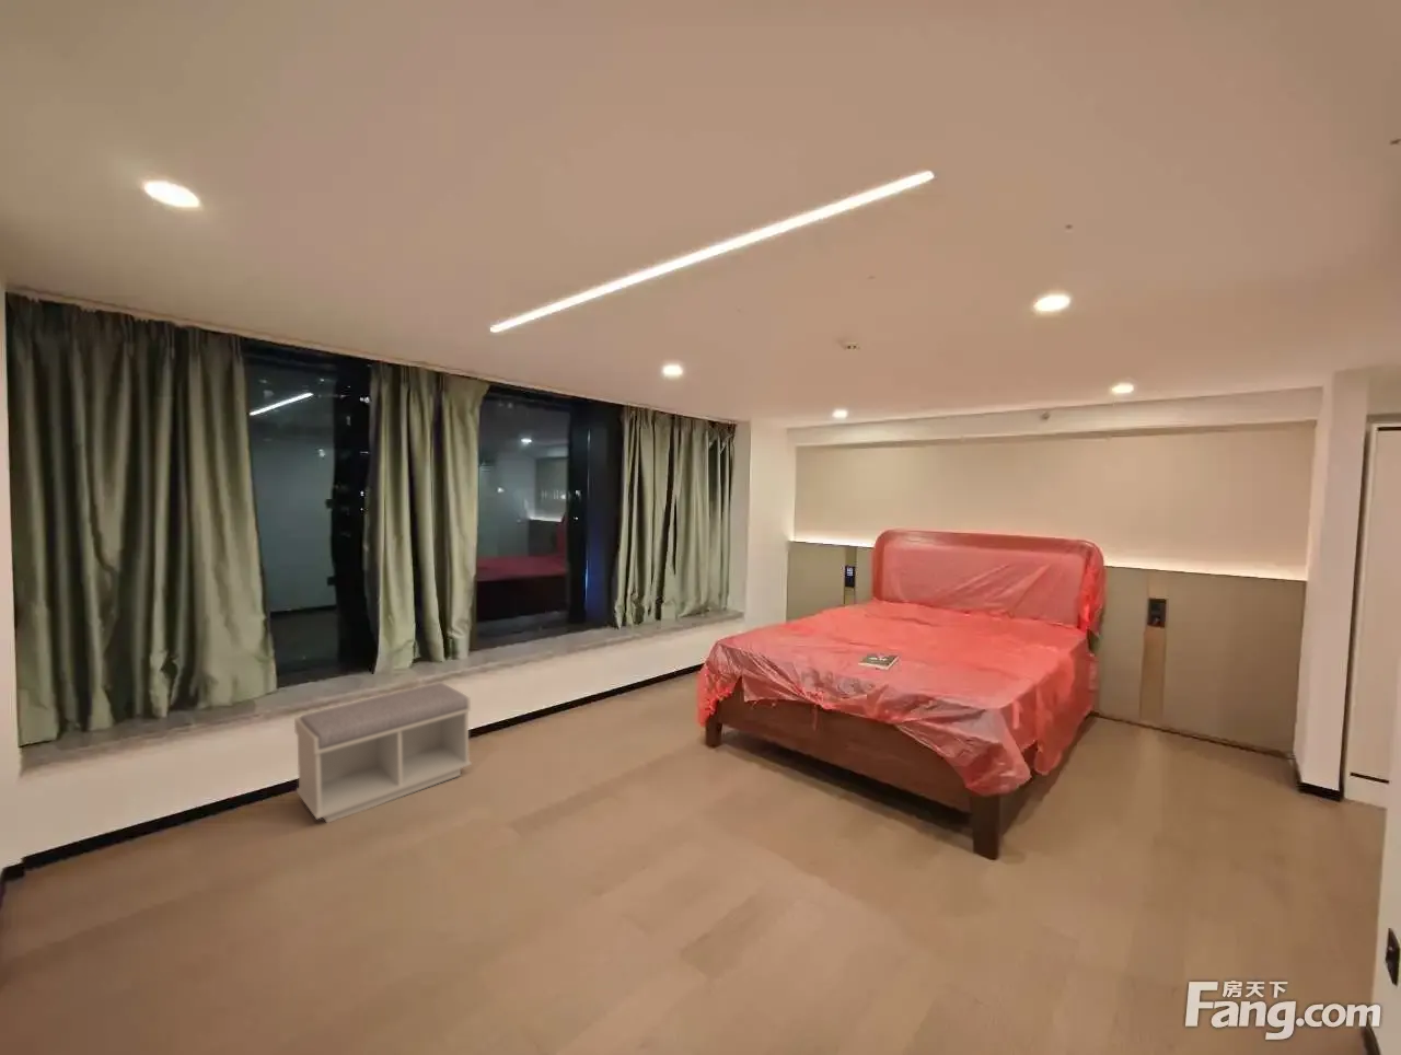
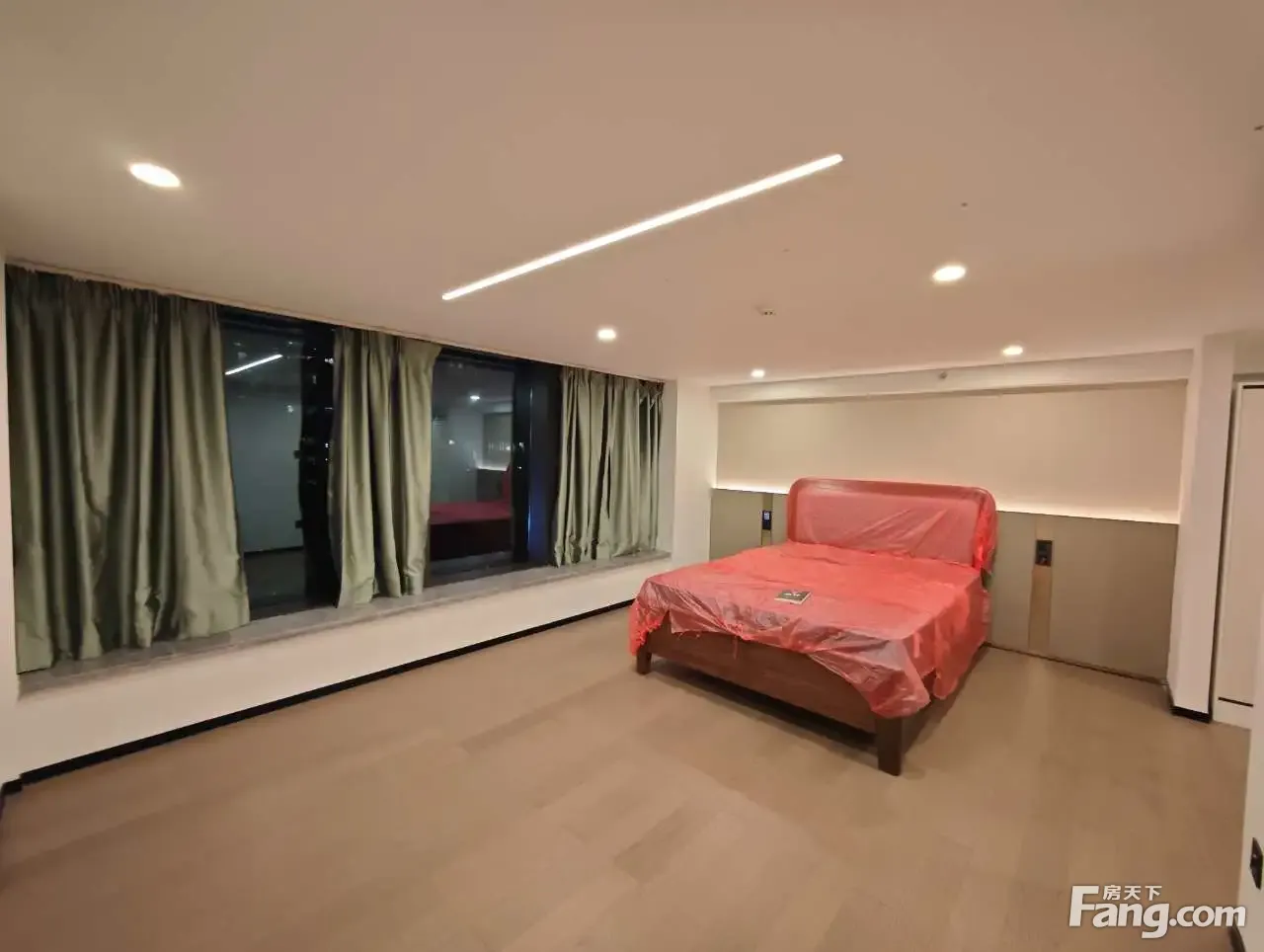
- bench [294,682,473,824]
